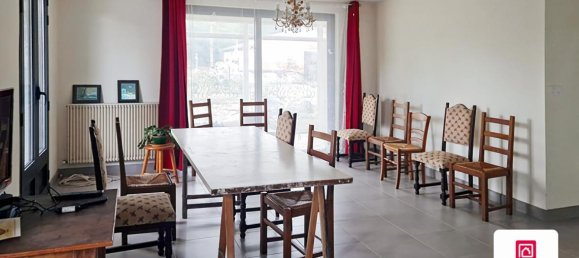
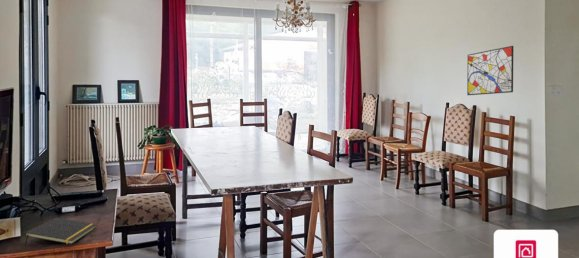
+ wall art [466,45,514,96]
+ notepad [24,217,97,247]
